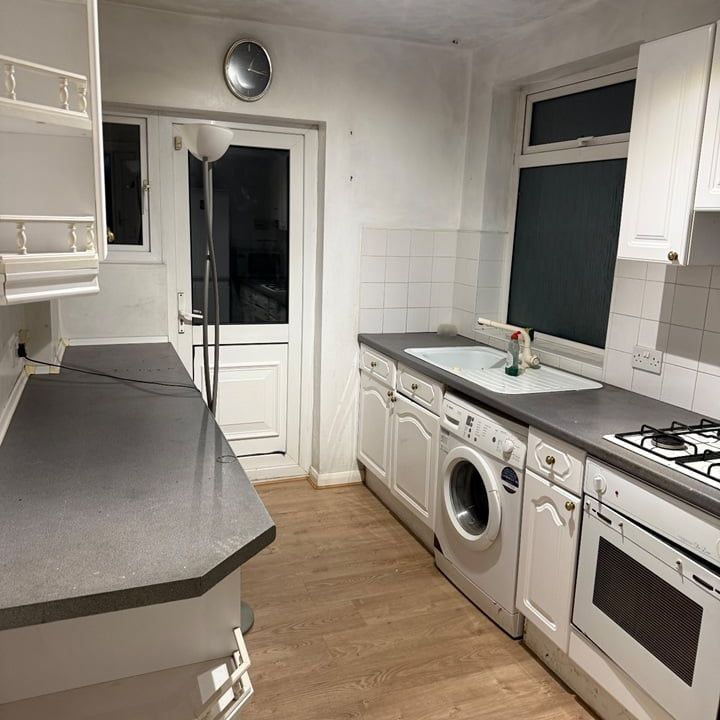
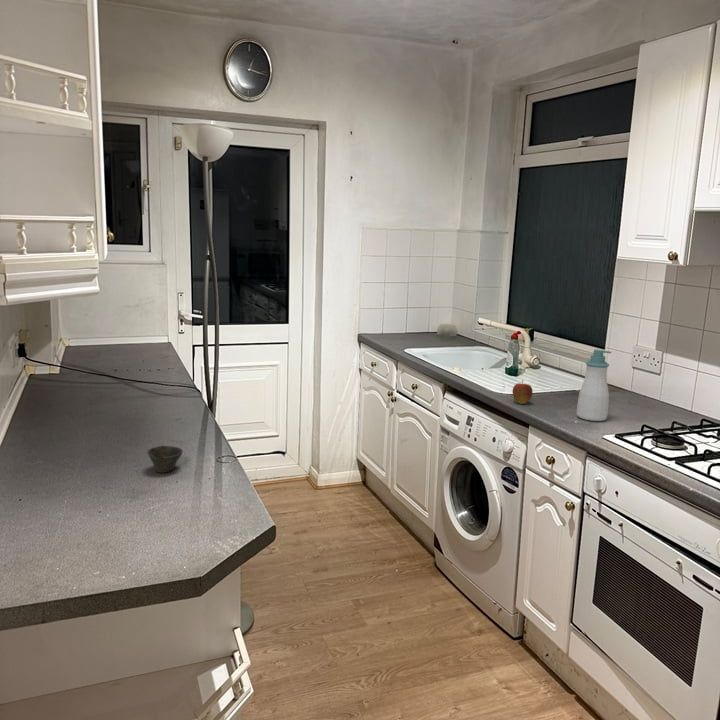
+ fruit [512,379,534,405]
+ soap bottle [576,349,612,422]
+ cup [146,445,184,474]
